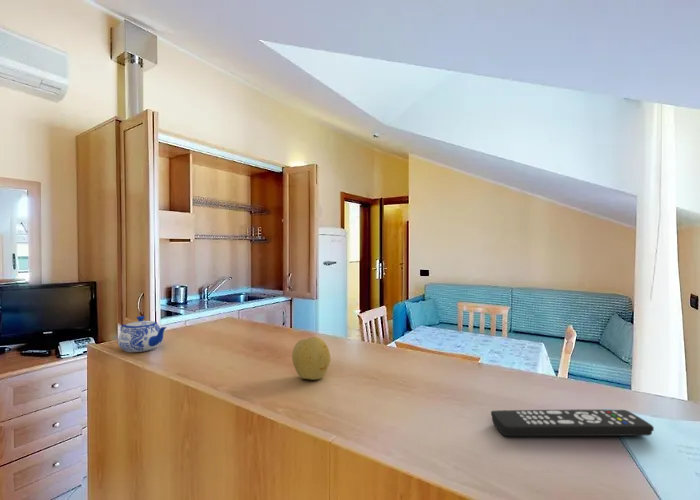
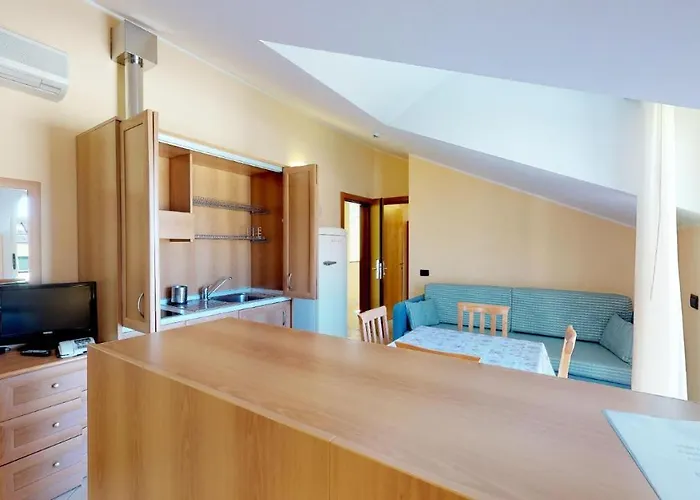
- teapot [117,315,168,353]
- fruit [291,336,331,381]
- remote control [490,408,655,437]
